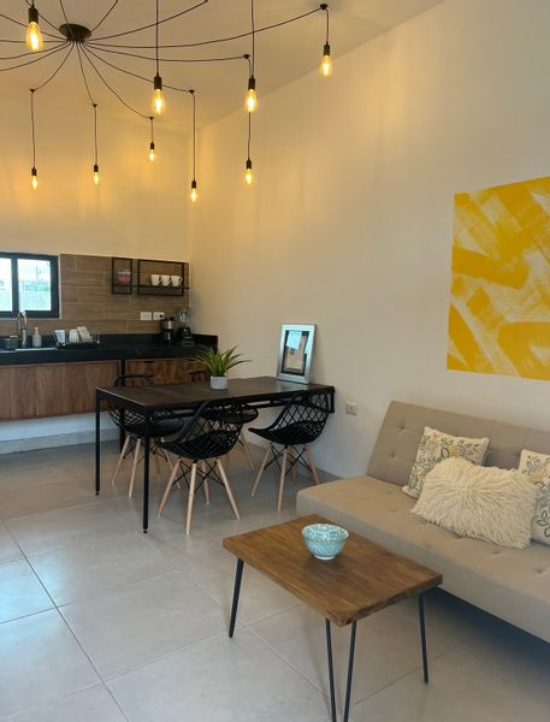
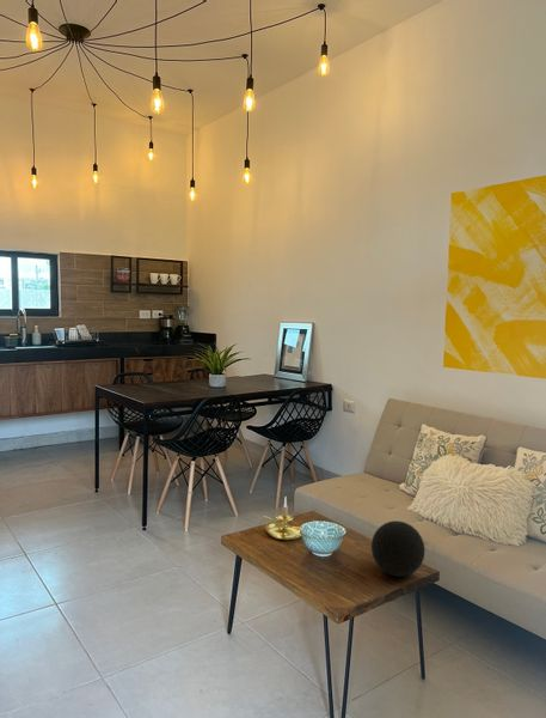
+ decorative orb [370,519,425,578]
+ candle holder [262,497,302,541]
